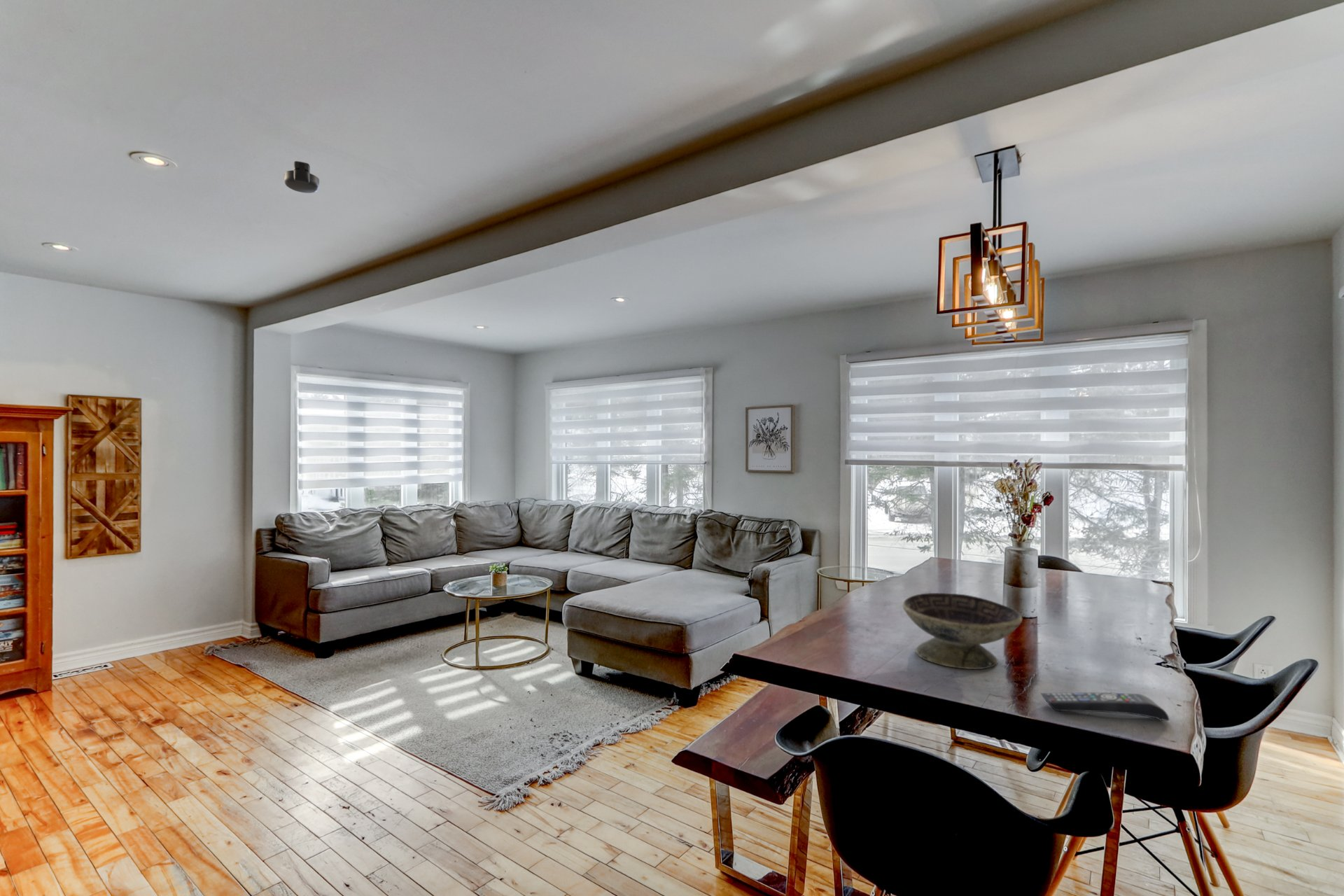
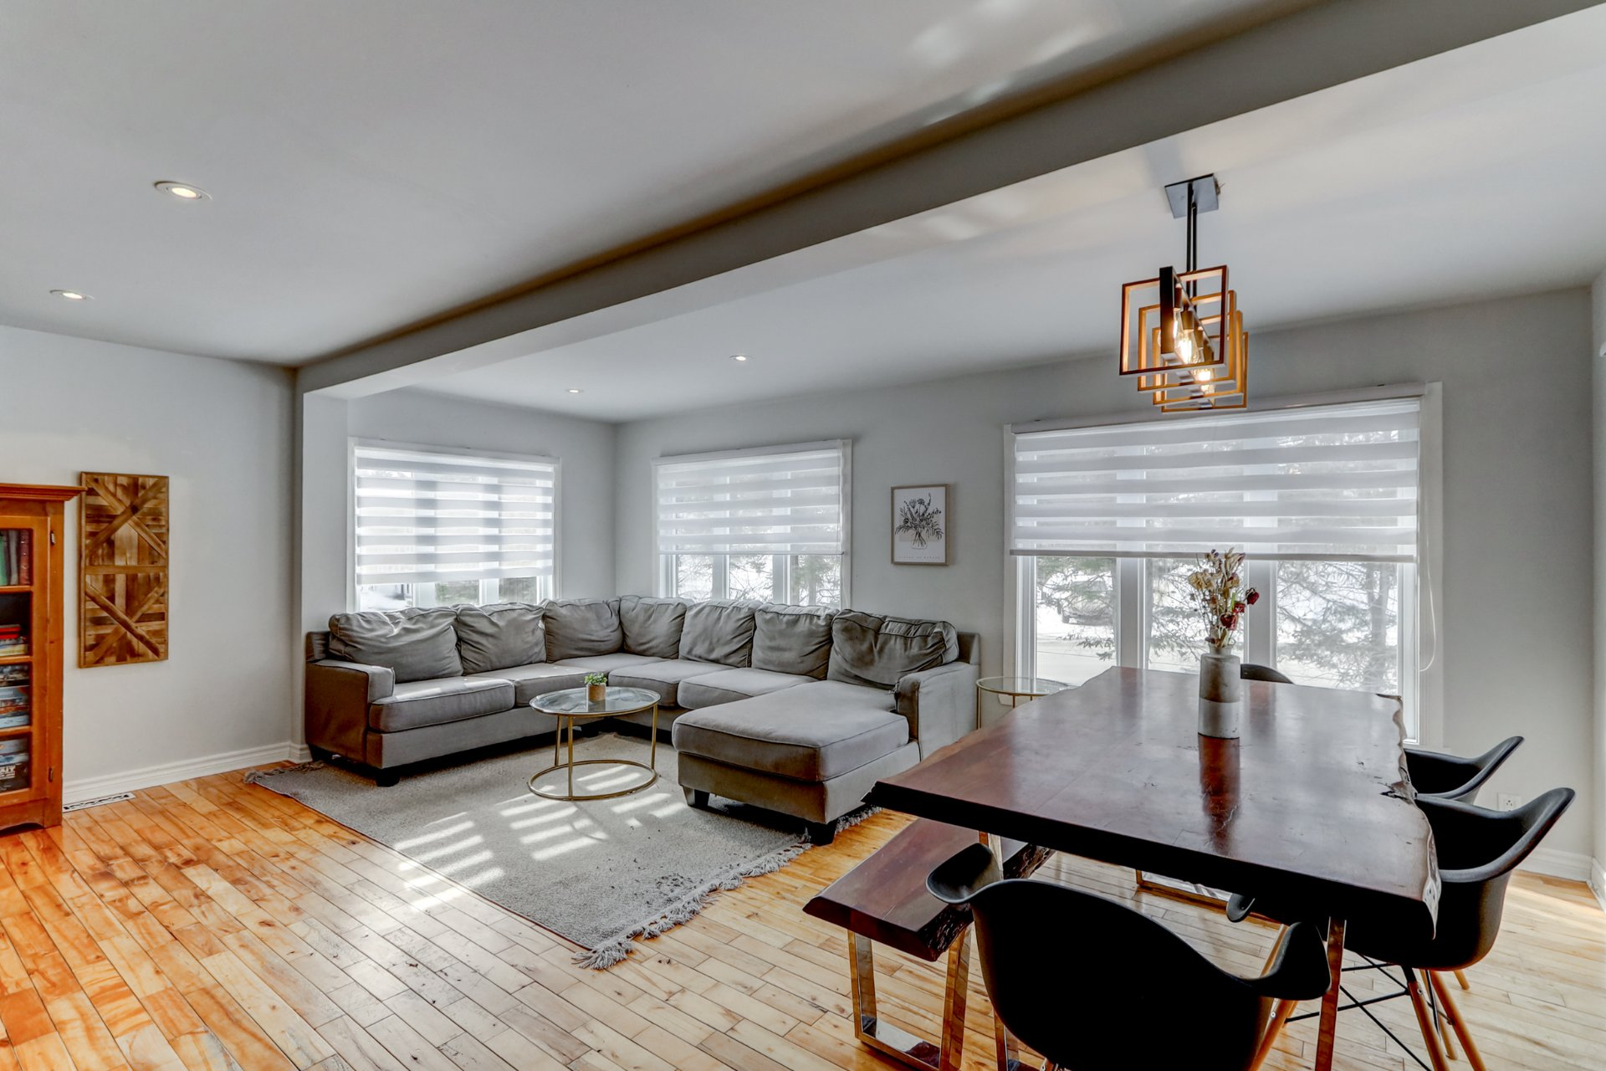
- remote control [1041,692,1170,722]
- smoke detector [283,160,320,194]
- decorative bowl [902,592,1023,670]
